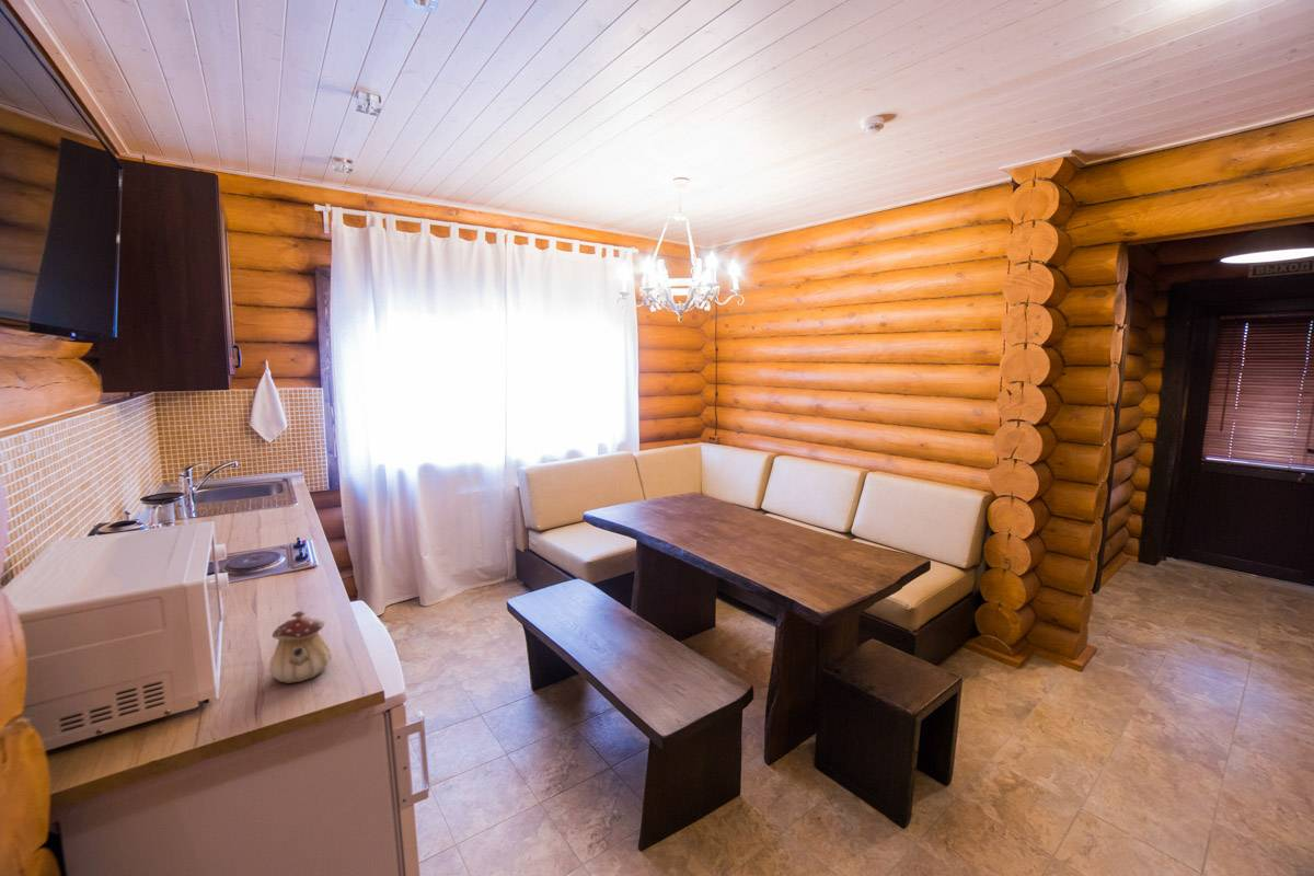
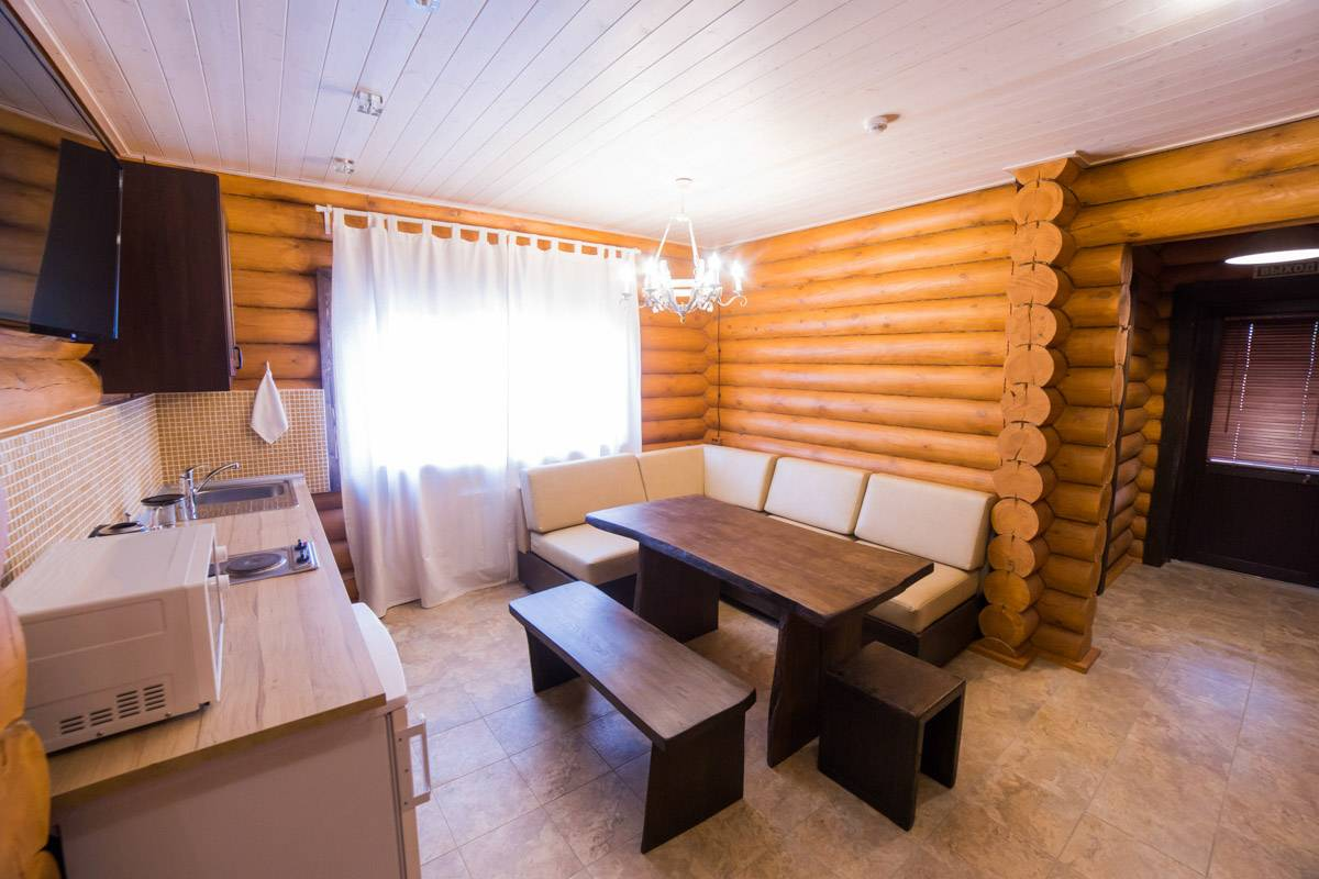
- teapot [268,610,332,684]
